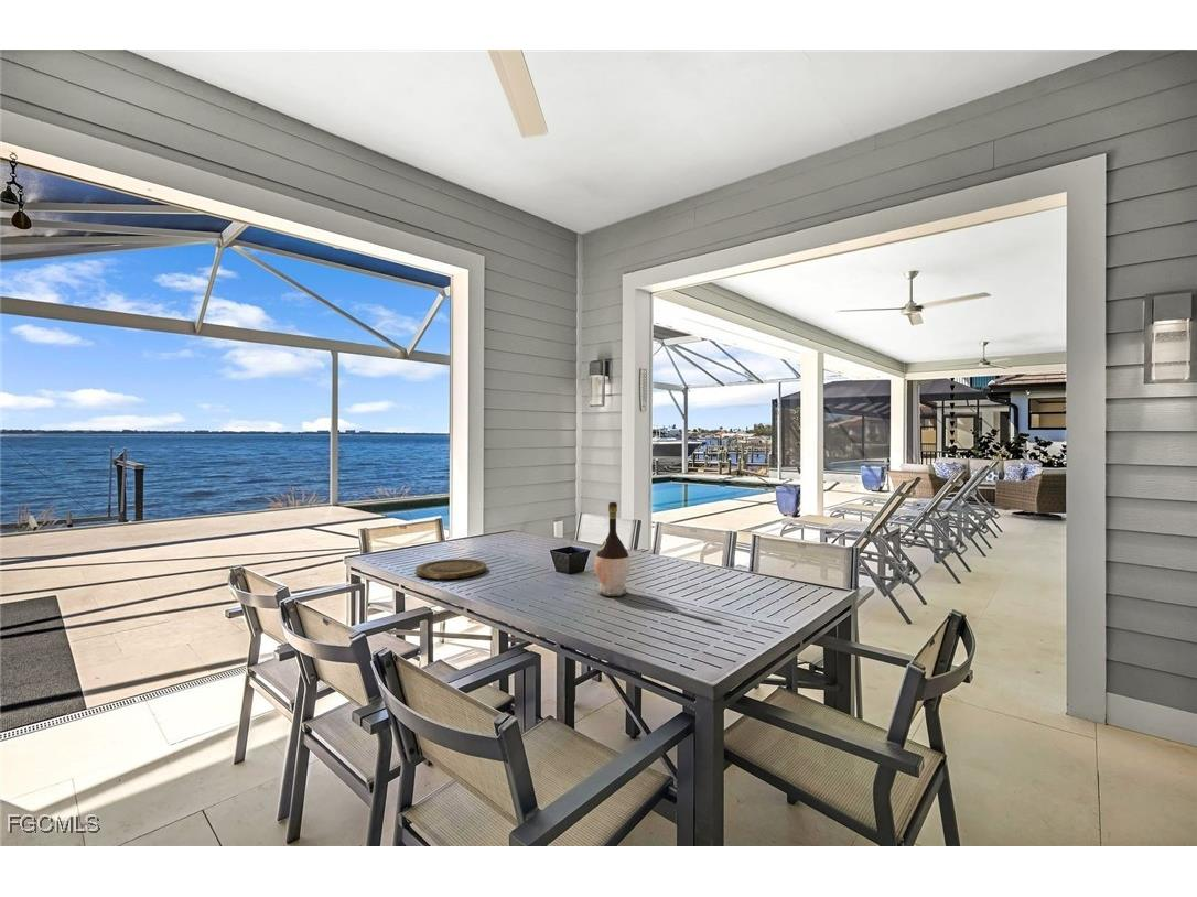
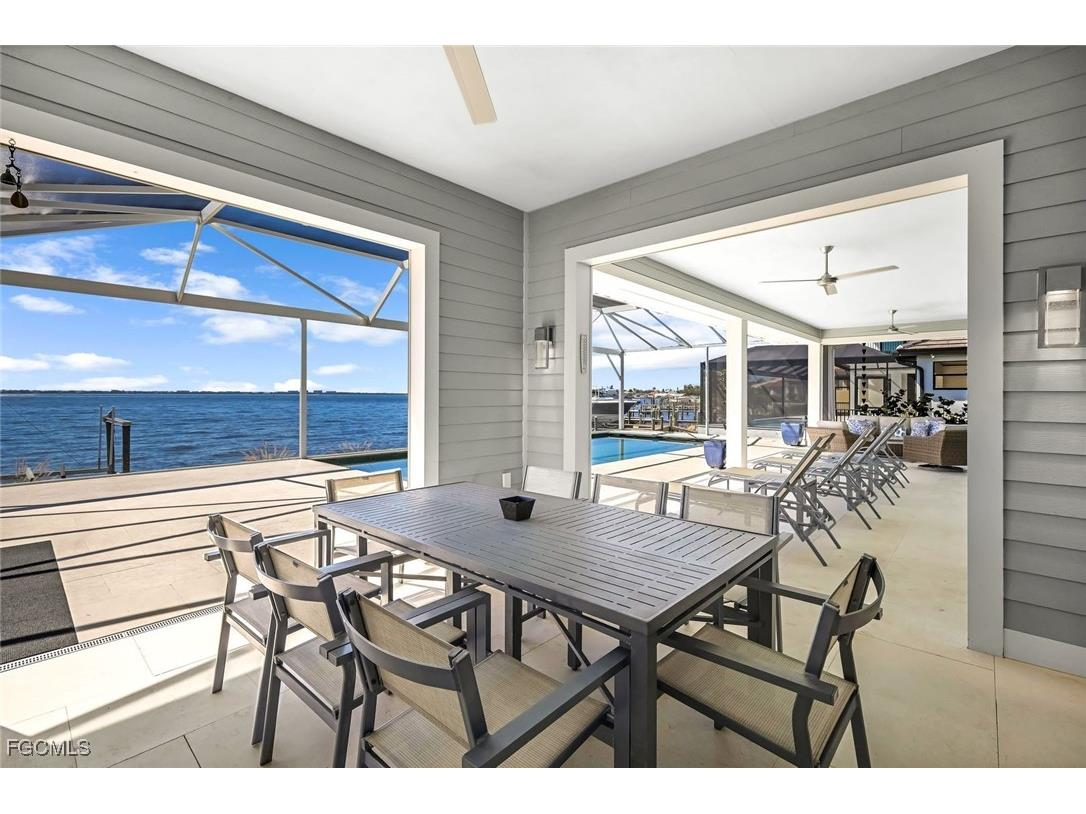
- plate [414,558,487,580]
- wine bottle [593,501,632,597]
